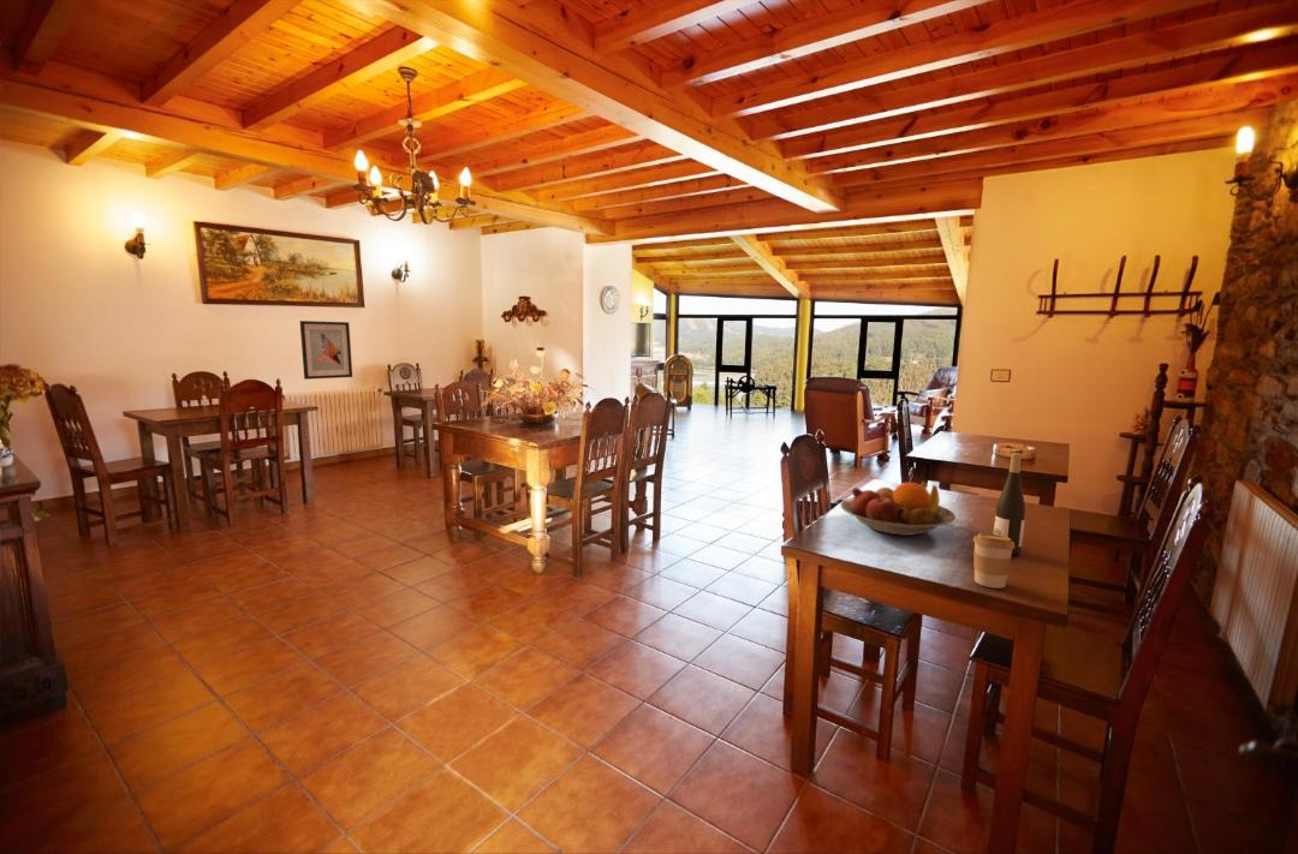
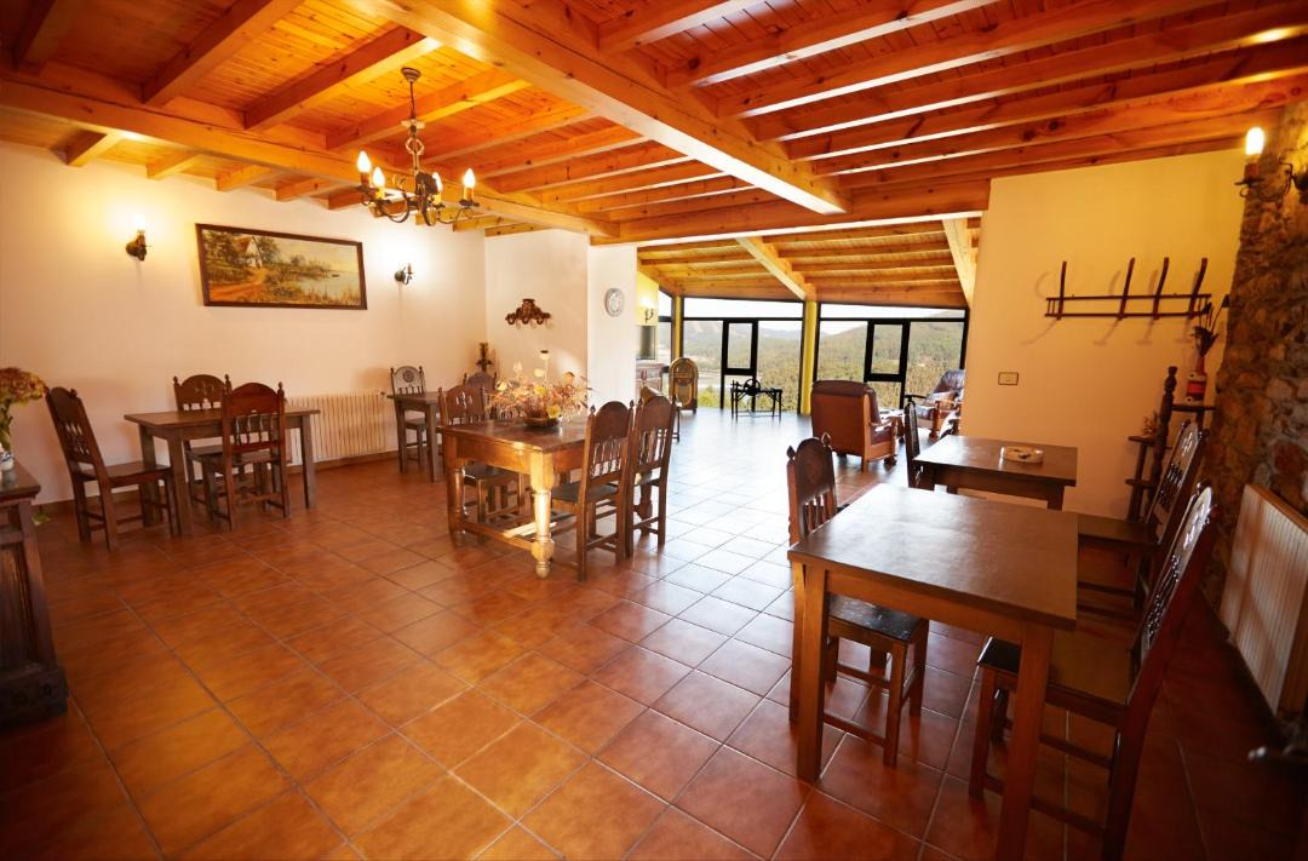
- coffee cup [972,532,1014,590]
- wine bottle [993,452,1026,555]
- wall art [299,319,353,381]
- fruit bowl [839,479,957,537]
